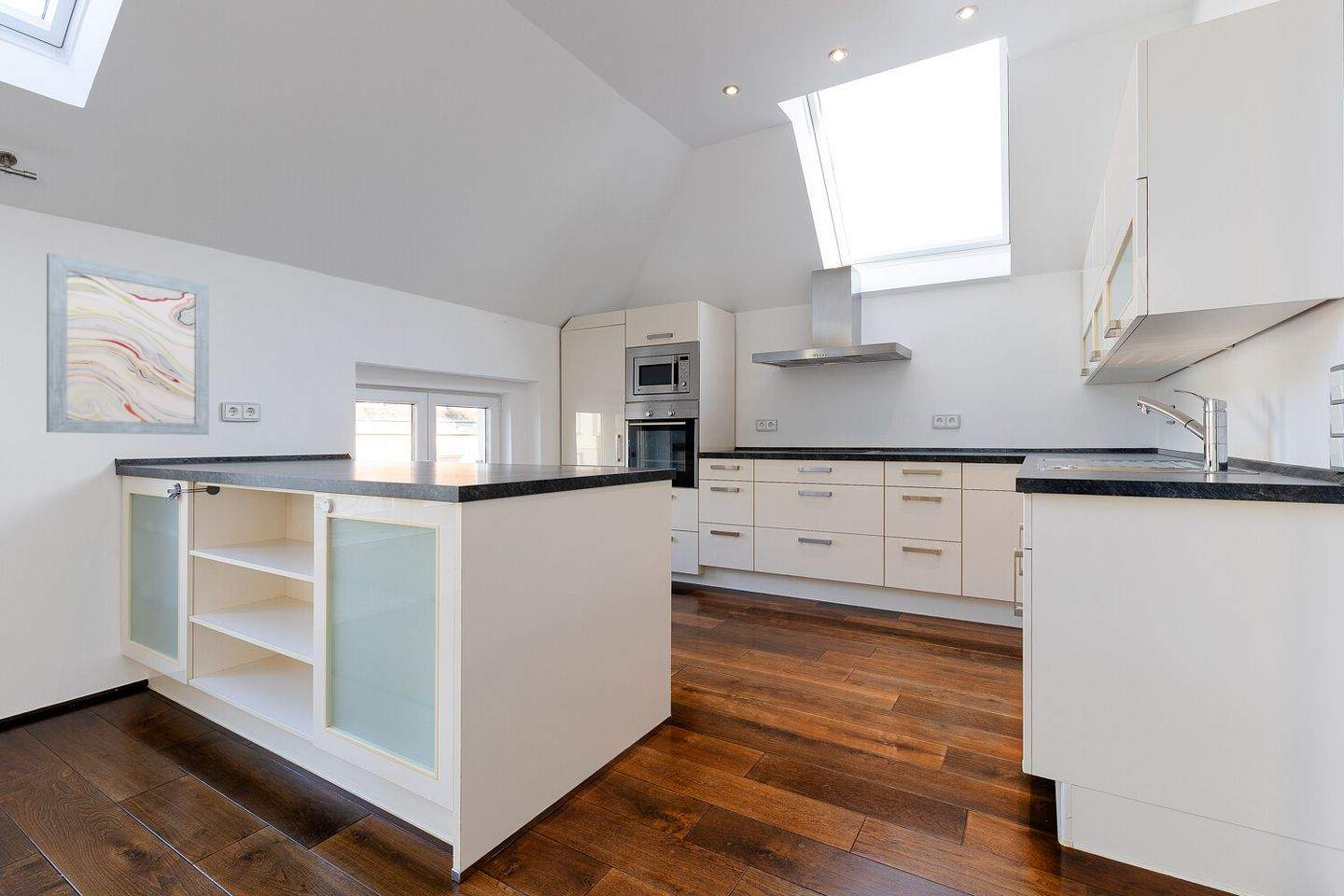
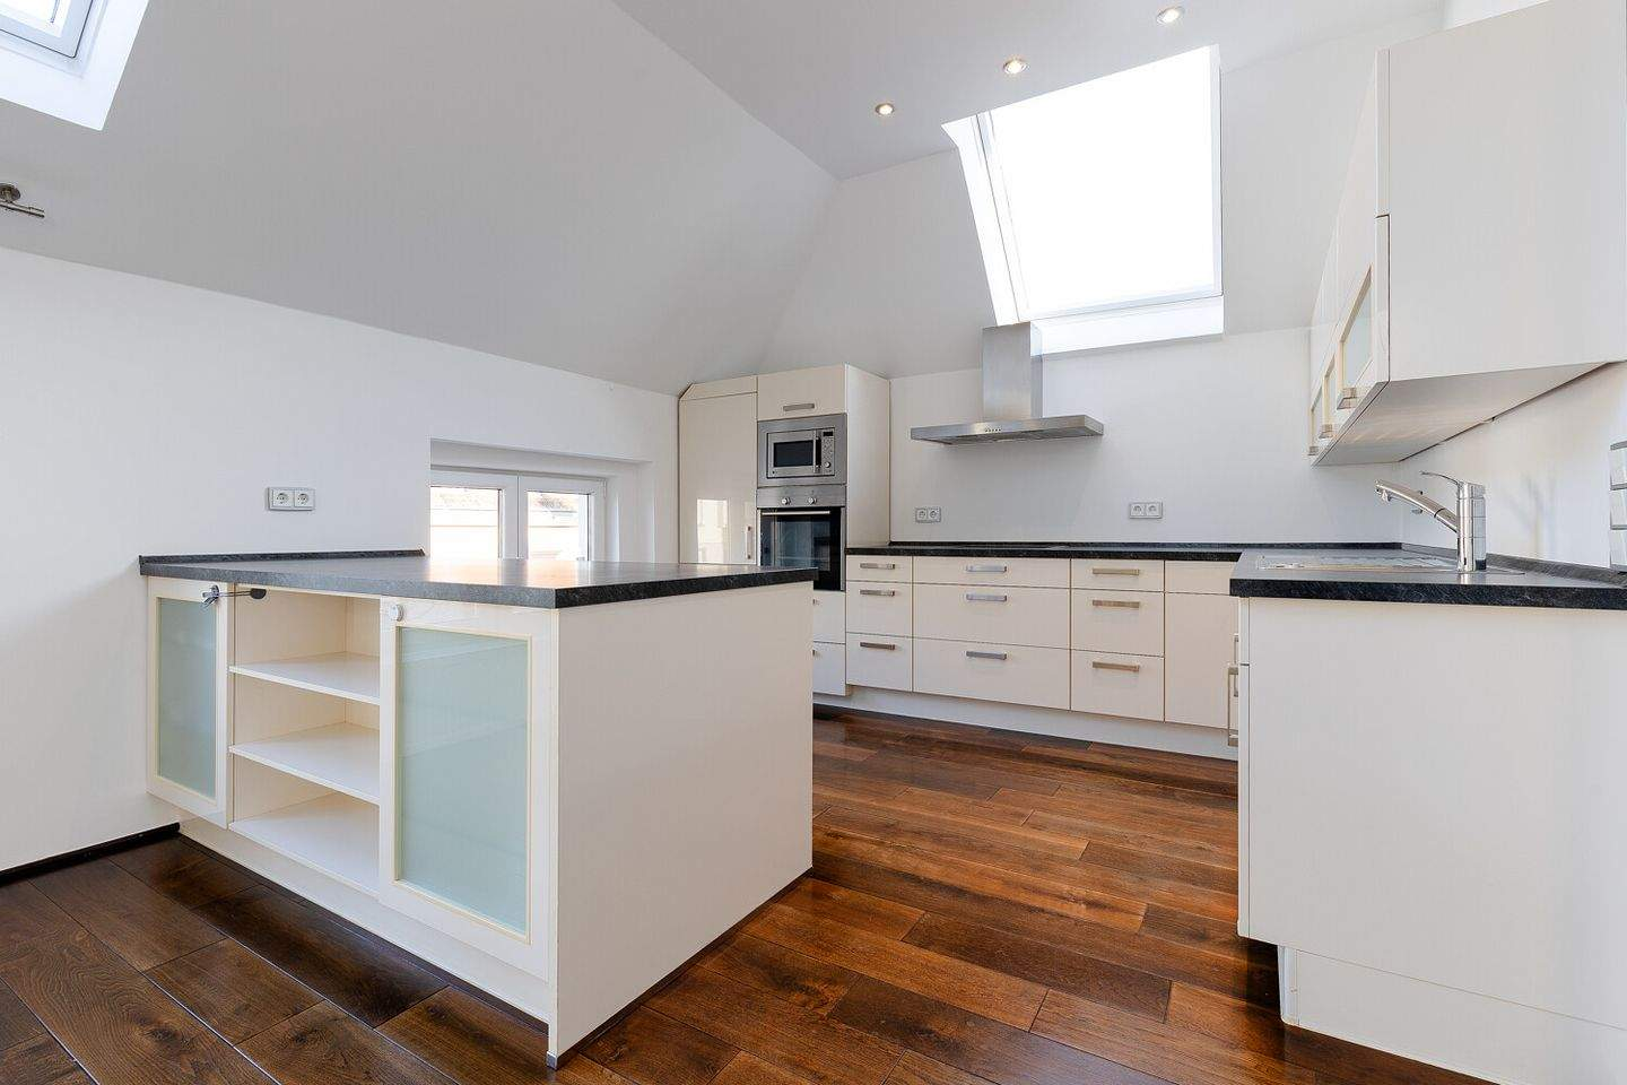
- wall art [46,252,210,436]
